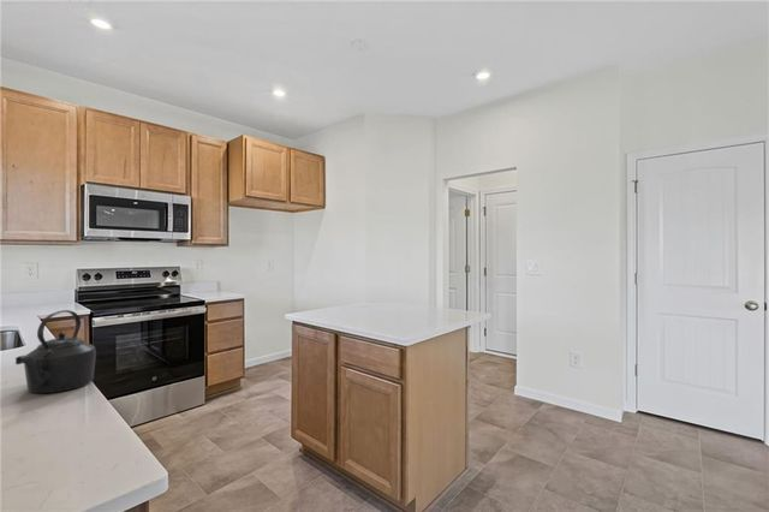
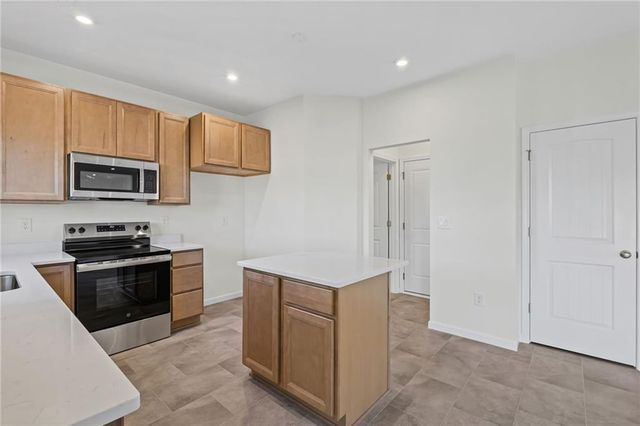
- kettle [14,309,97,394]
